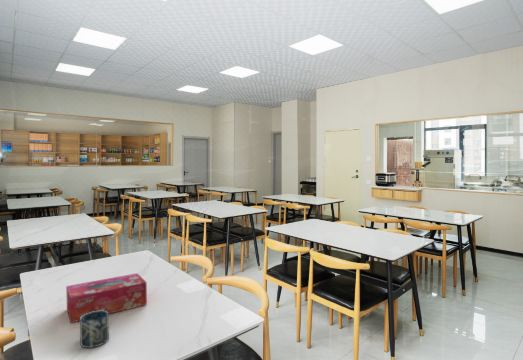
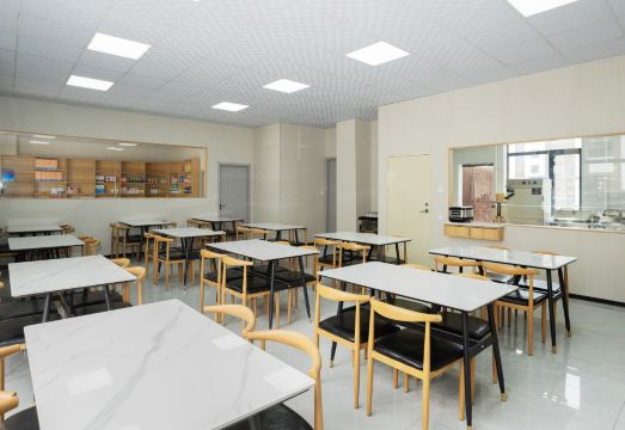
- tissue box [65,272,148,324]
- cup [79,310,110,349]
